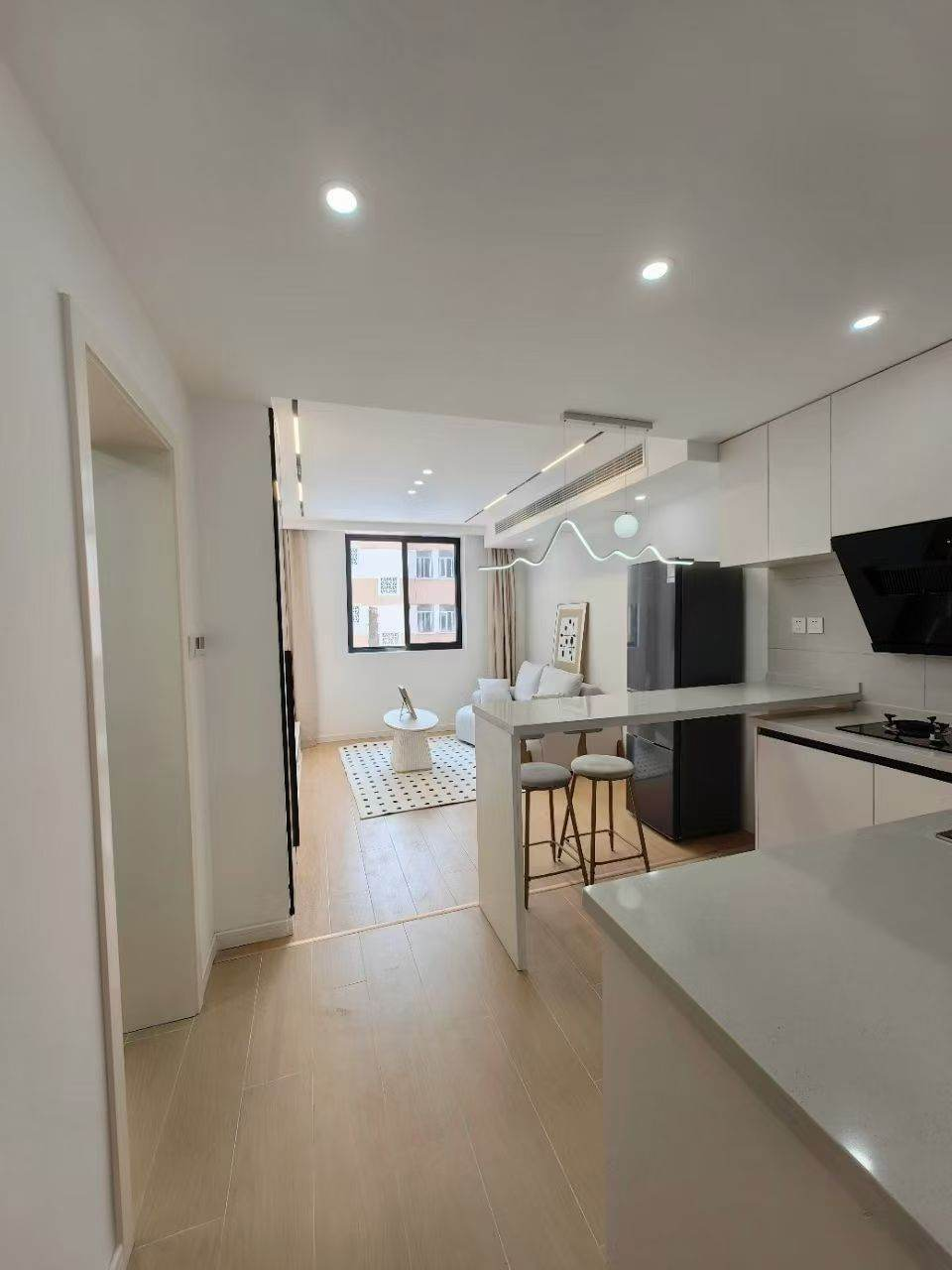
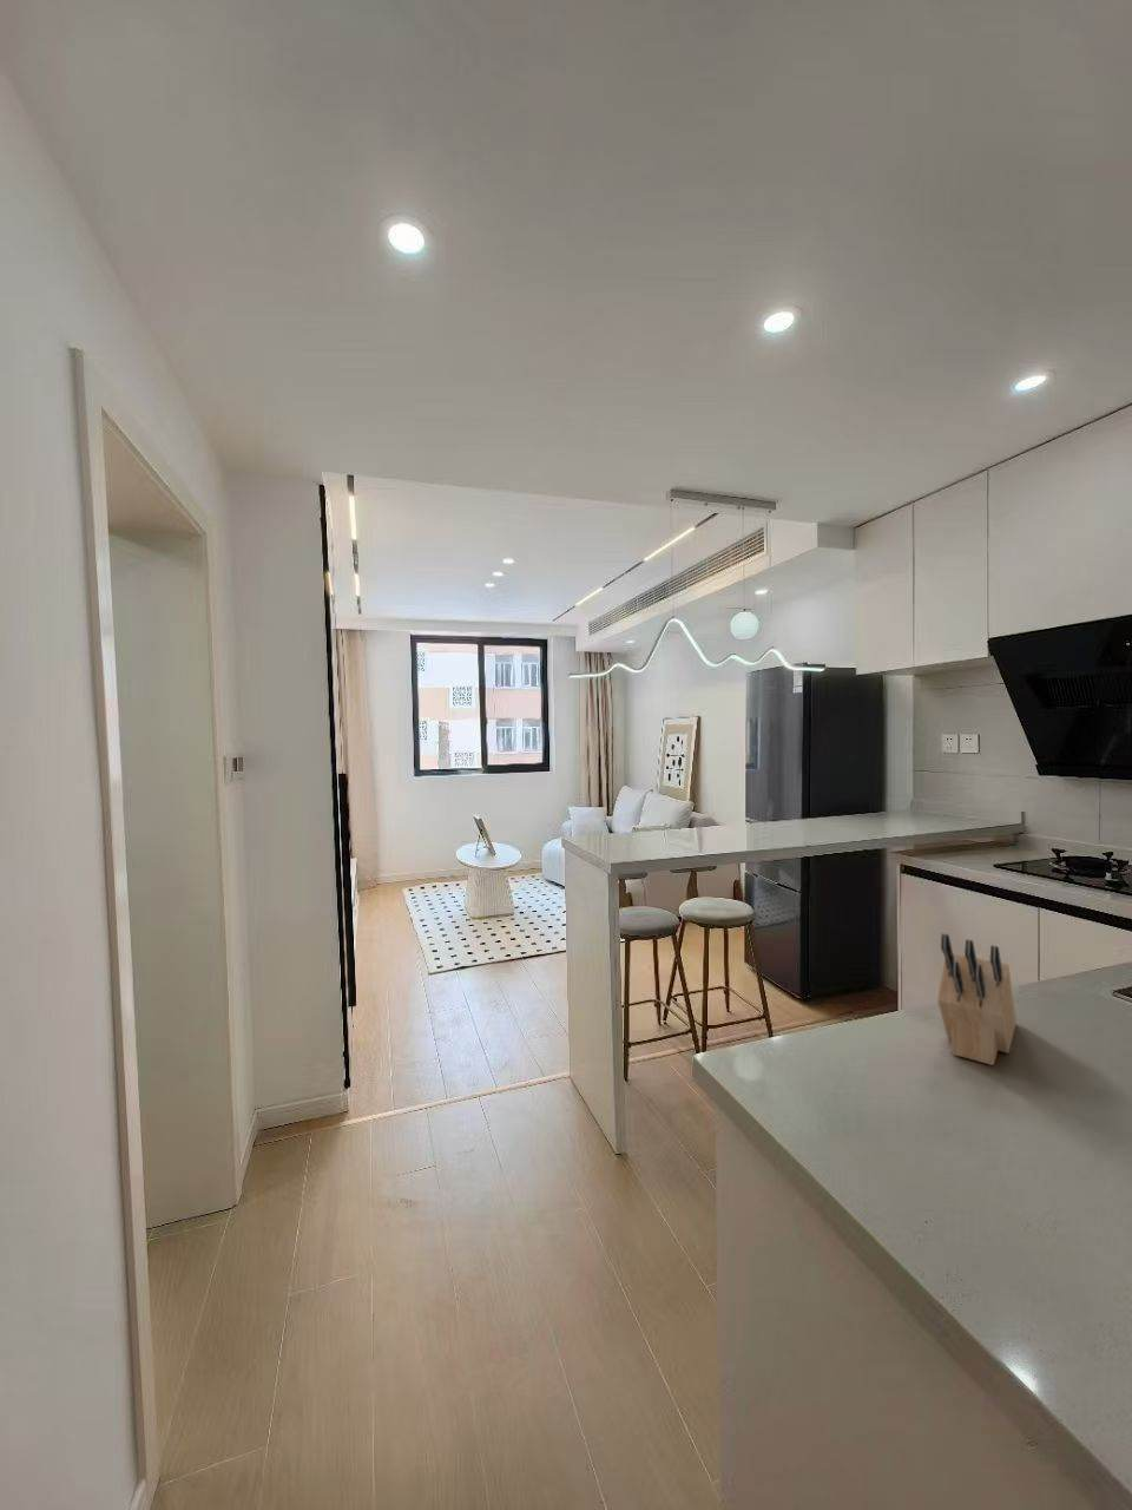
+ knife block [936,932,1018,1067]
